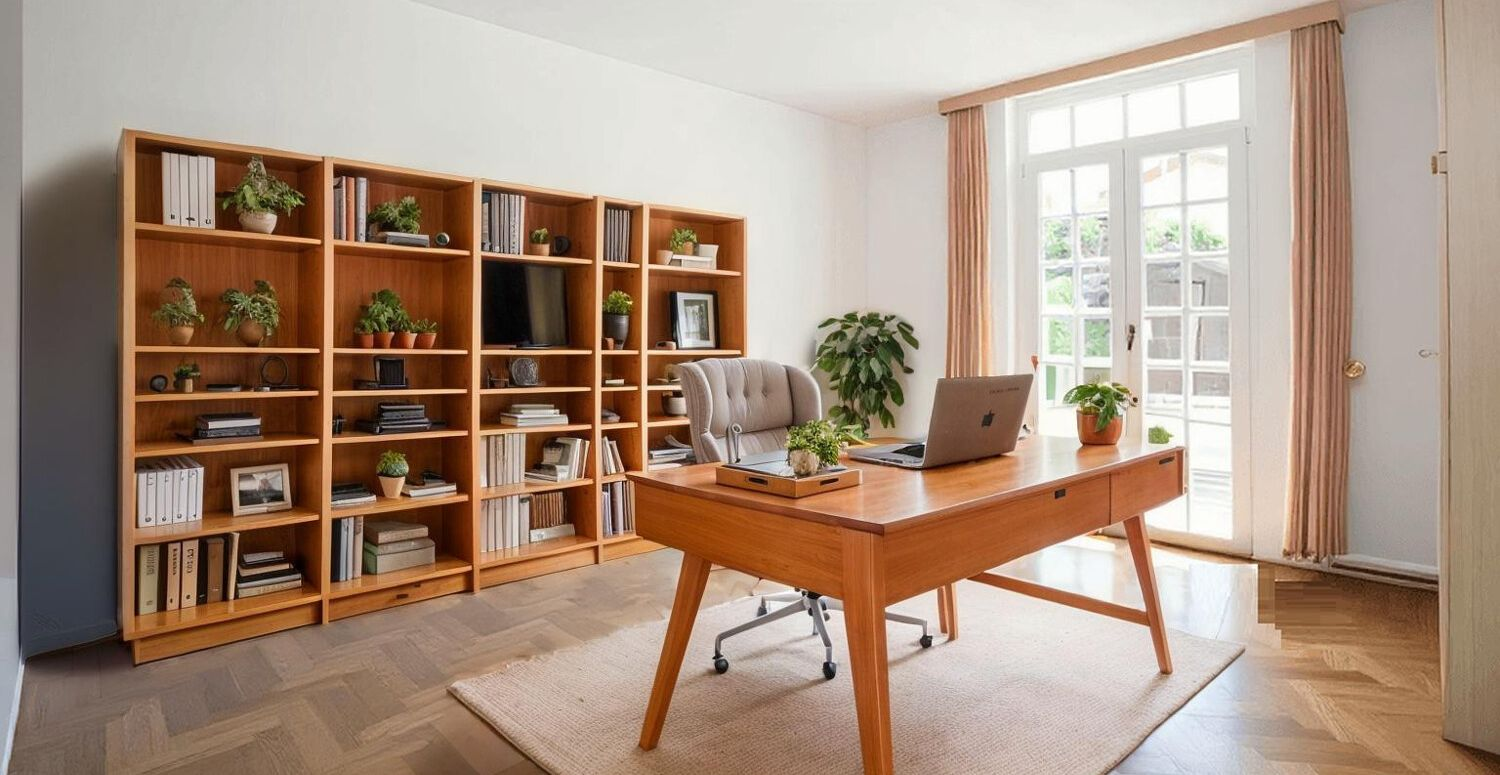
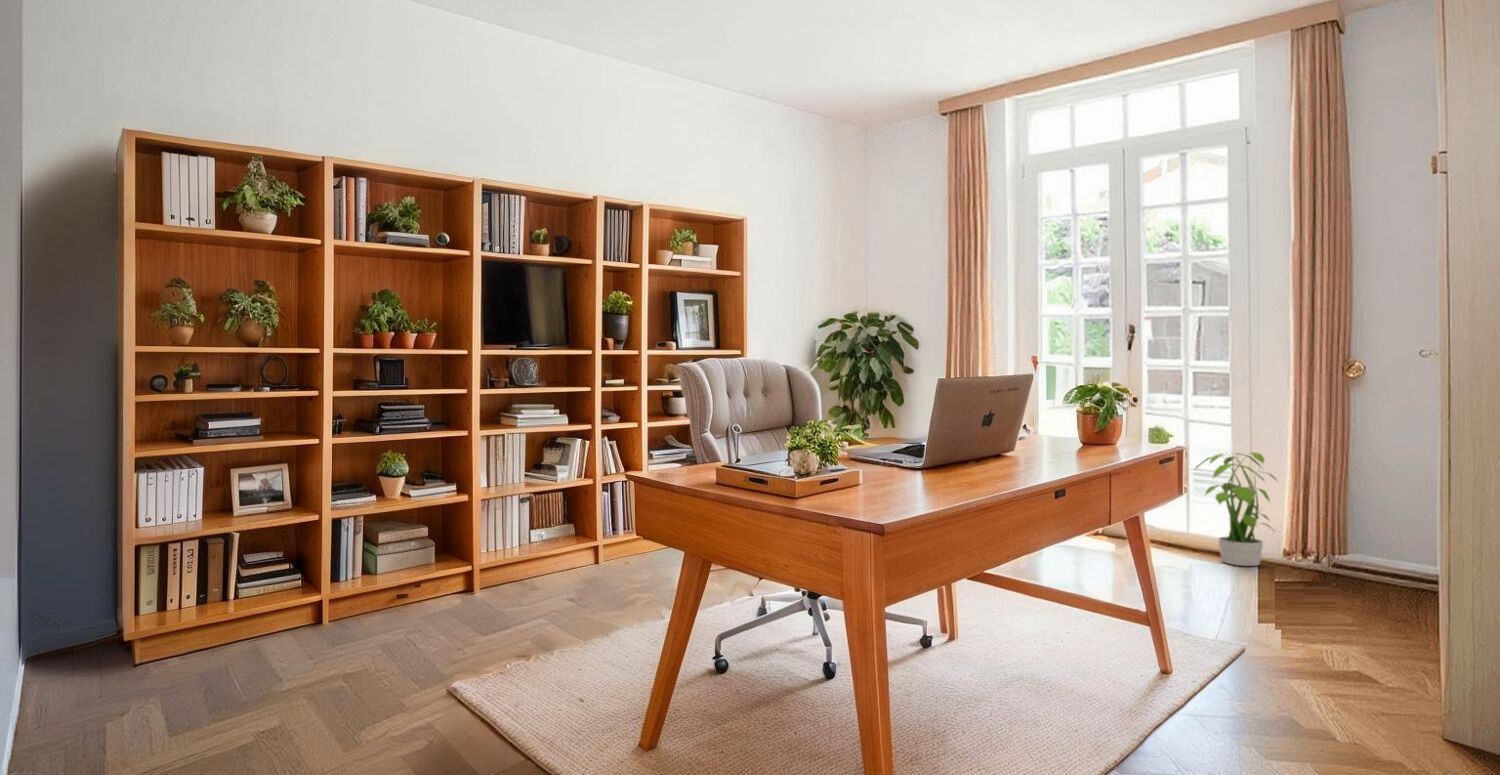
+ potted plant [1193,448,1279,567]
